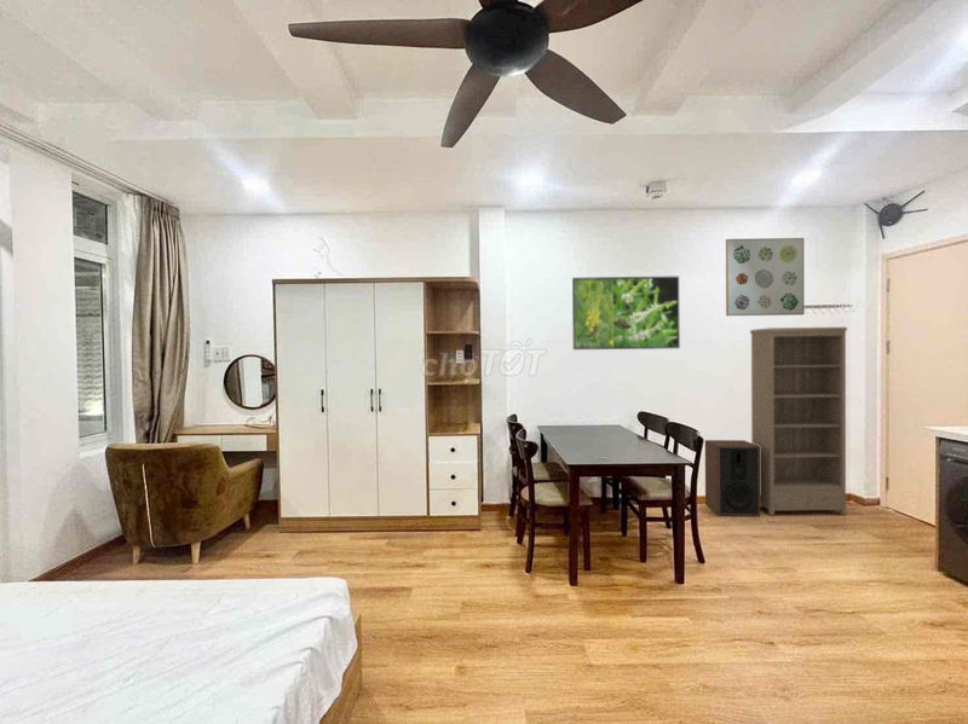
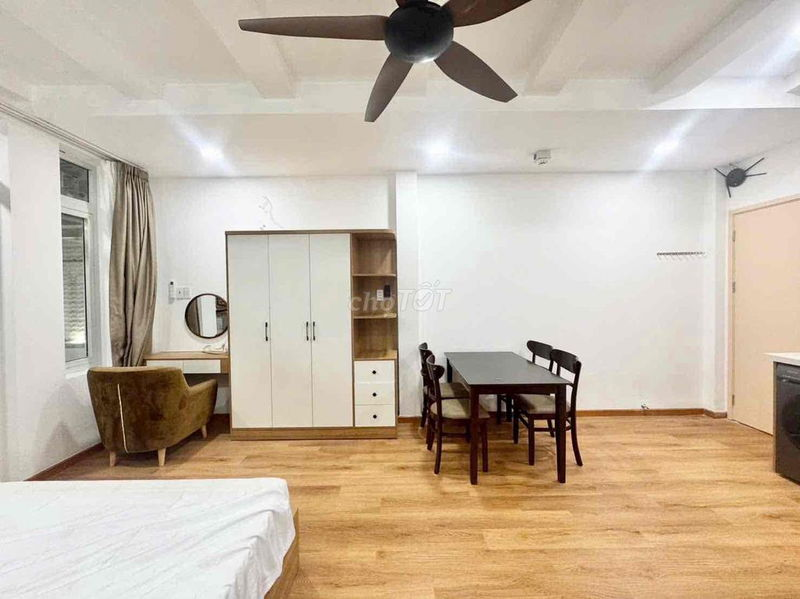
- bookshelf [749,326,848,516]
- wall art [725,237,806,317]
- speaker [704,439,761,517]
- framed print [571,276,681,351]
